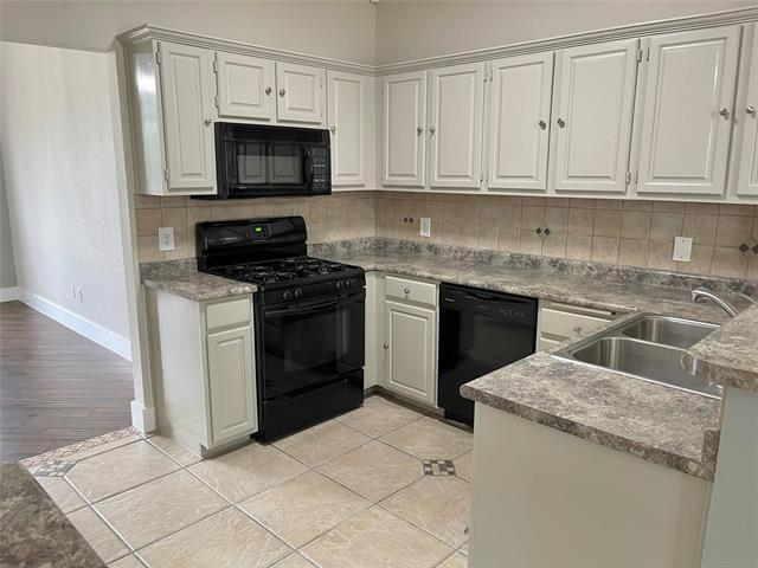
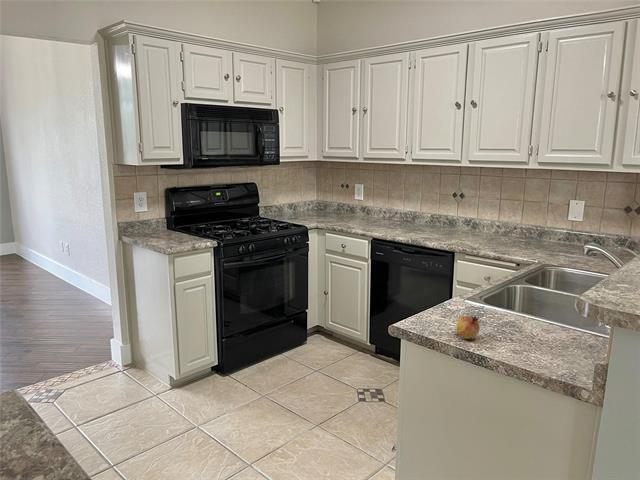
+ fruit [455,315,481,340]
